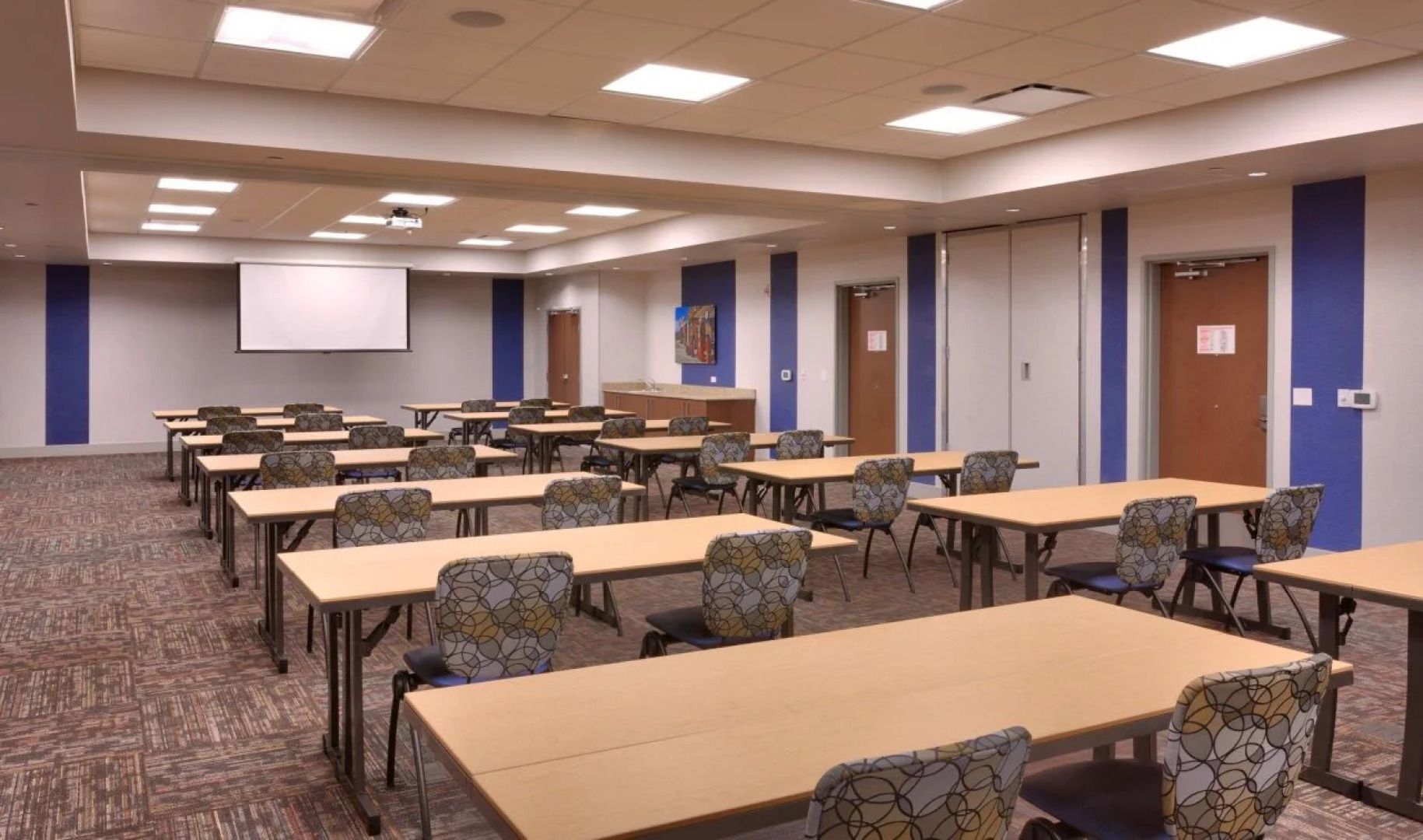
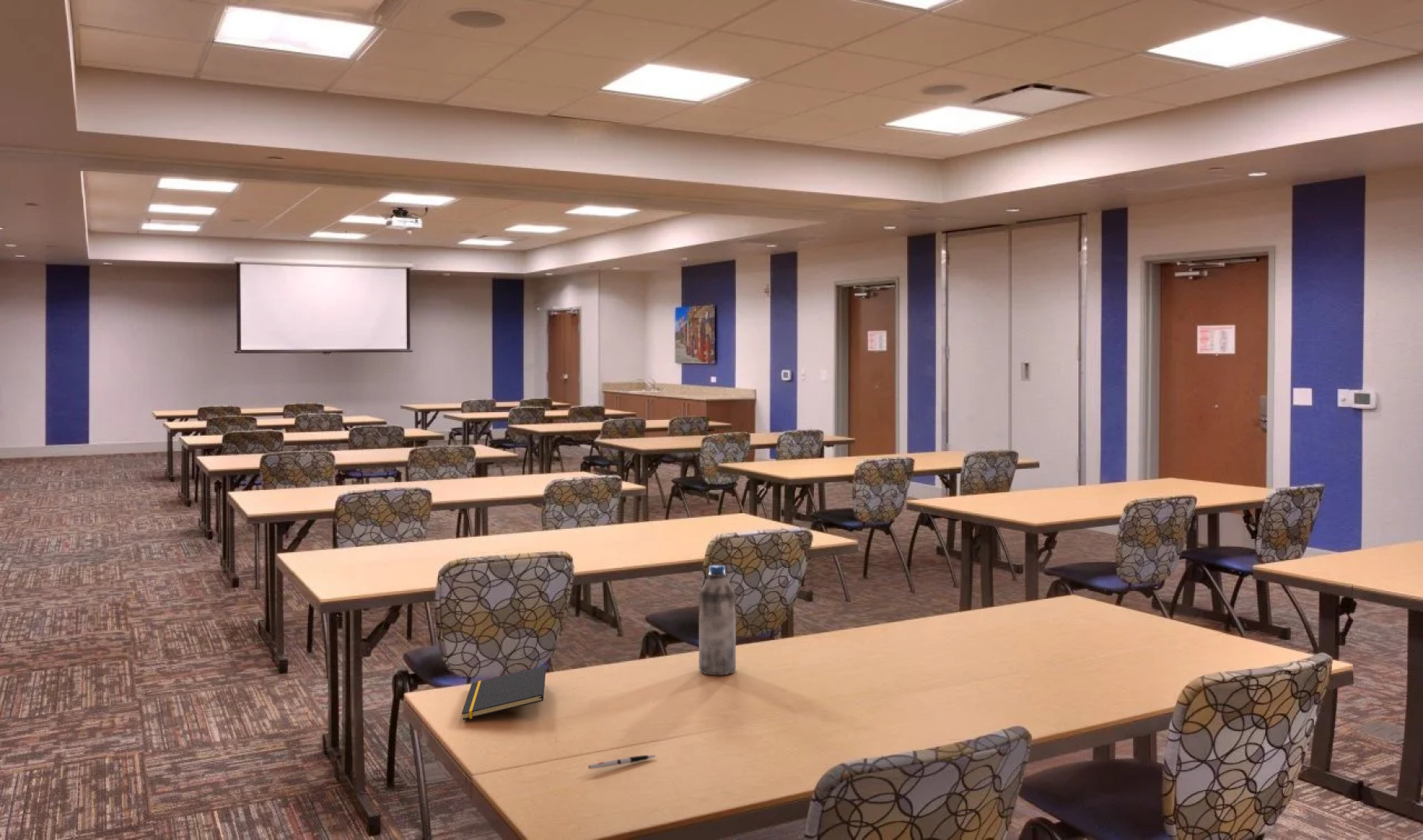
+ notepad [461,666,546,720]
+ pen [587,754,657,770]
+ water bottle [698,564,737,676]
